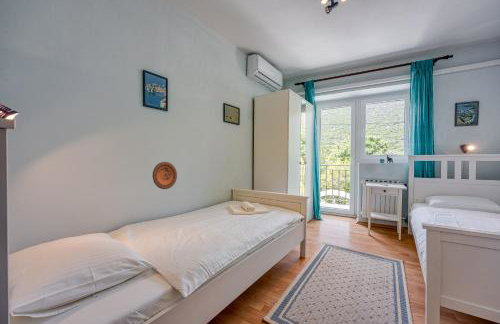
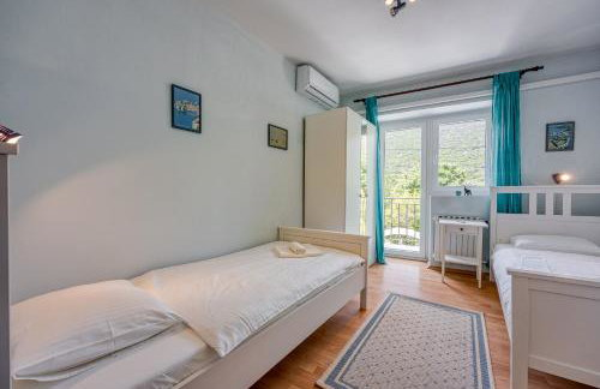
- decorative plate [152,161,178,190]
